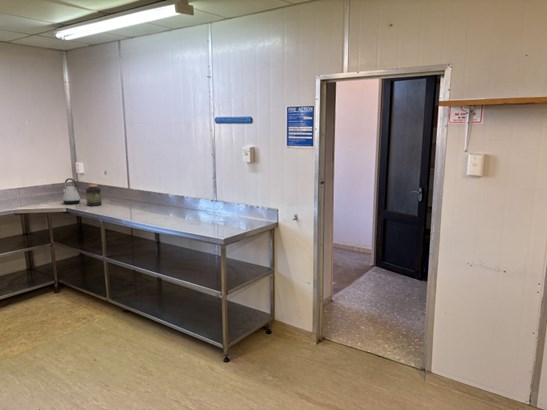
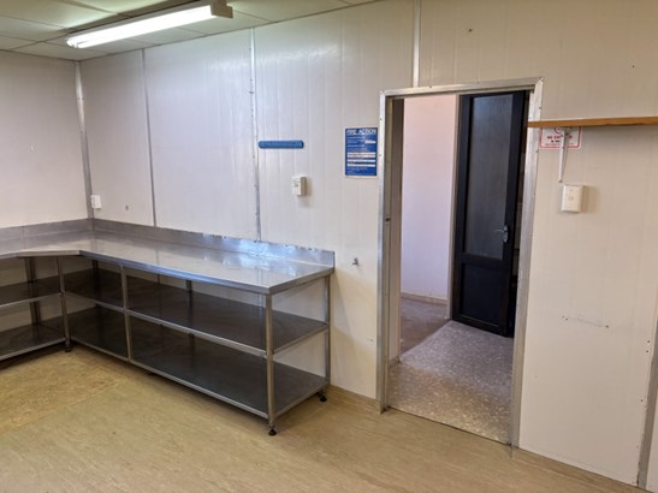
- jar [85,183,103,207]
- kettle [62,177,81,205]
